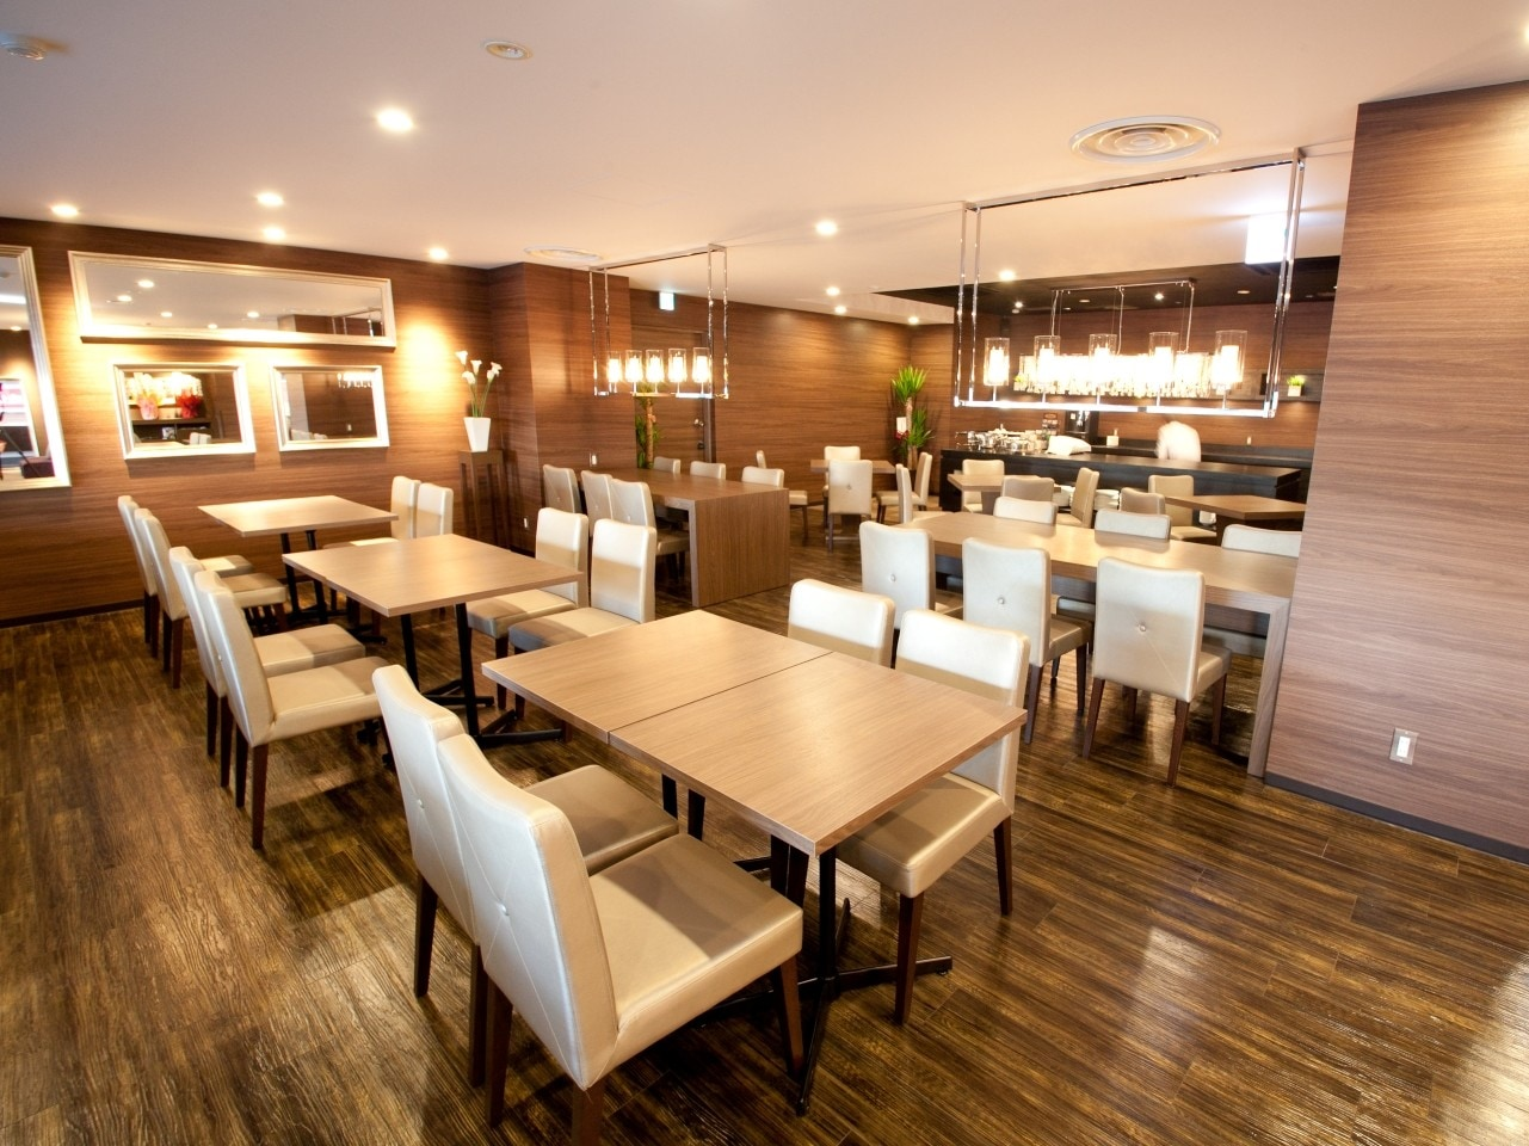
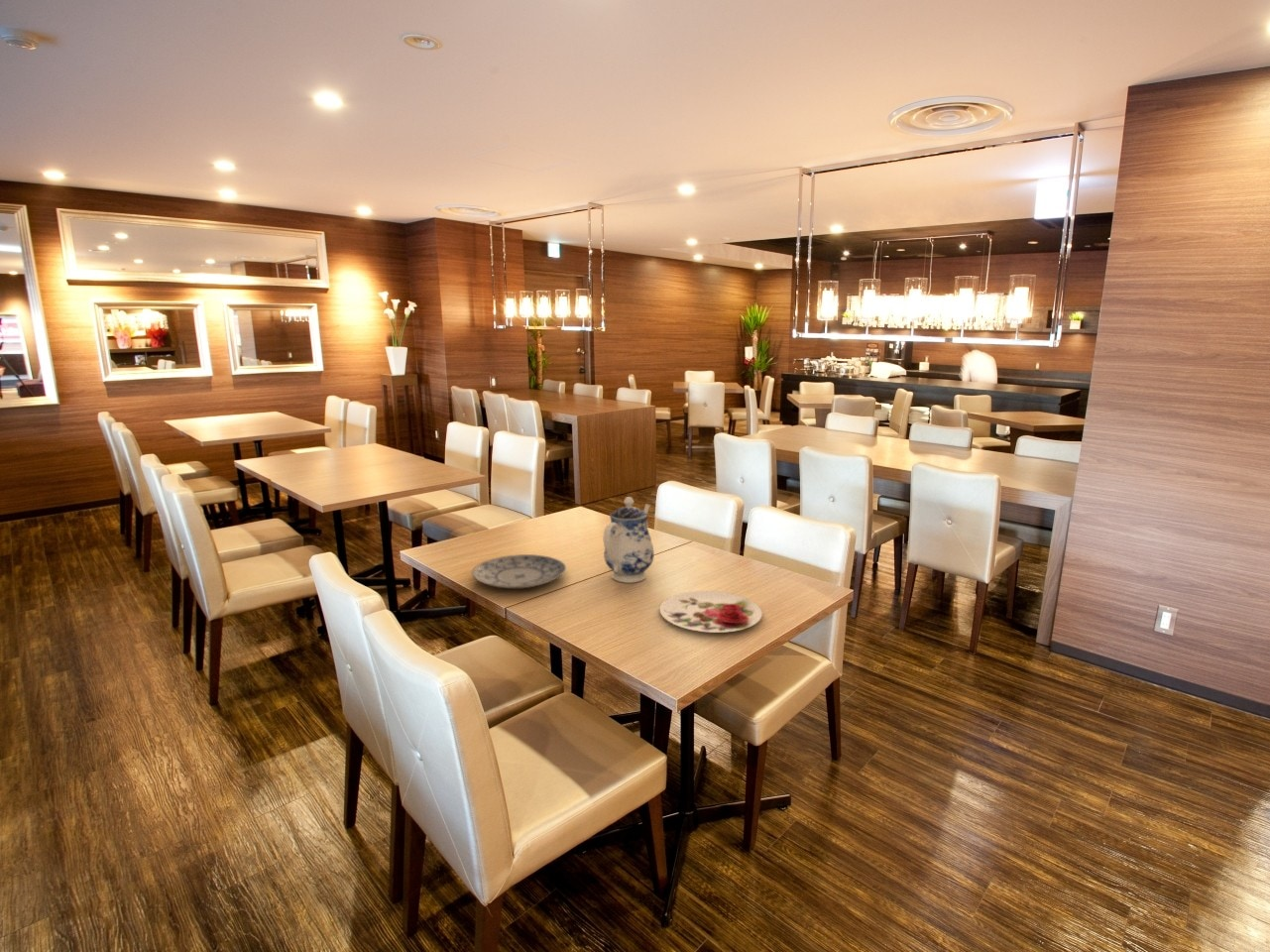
+ plate [658,590,763,634]
+ plate [471,553,567,589]
+ teapot [603,496,654,584]
